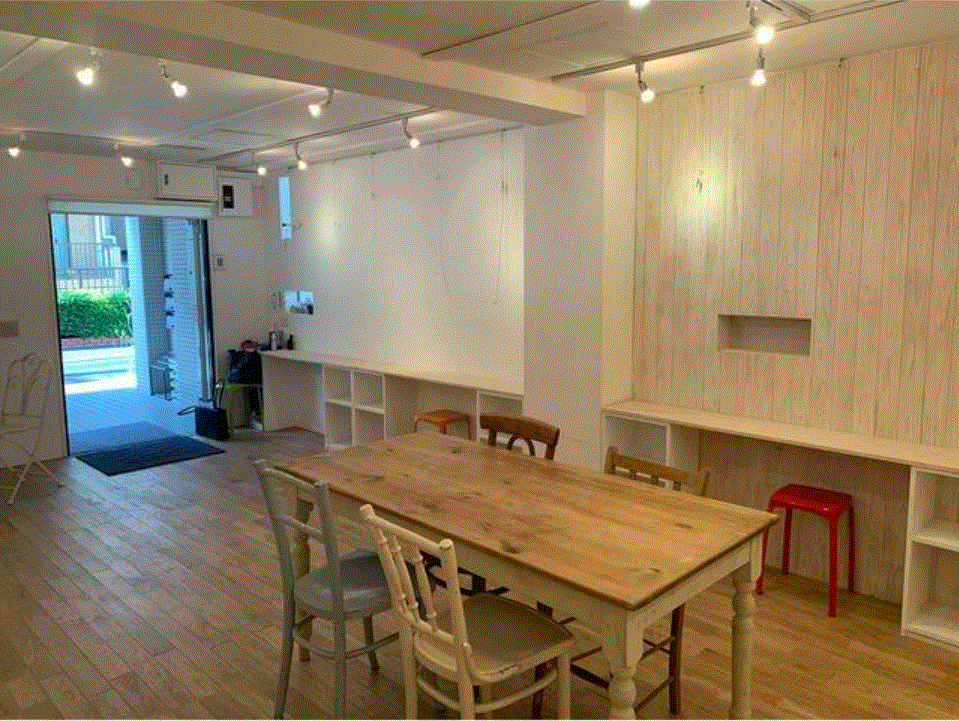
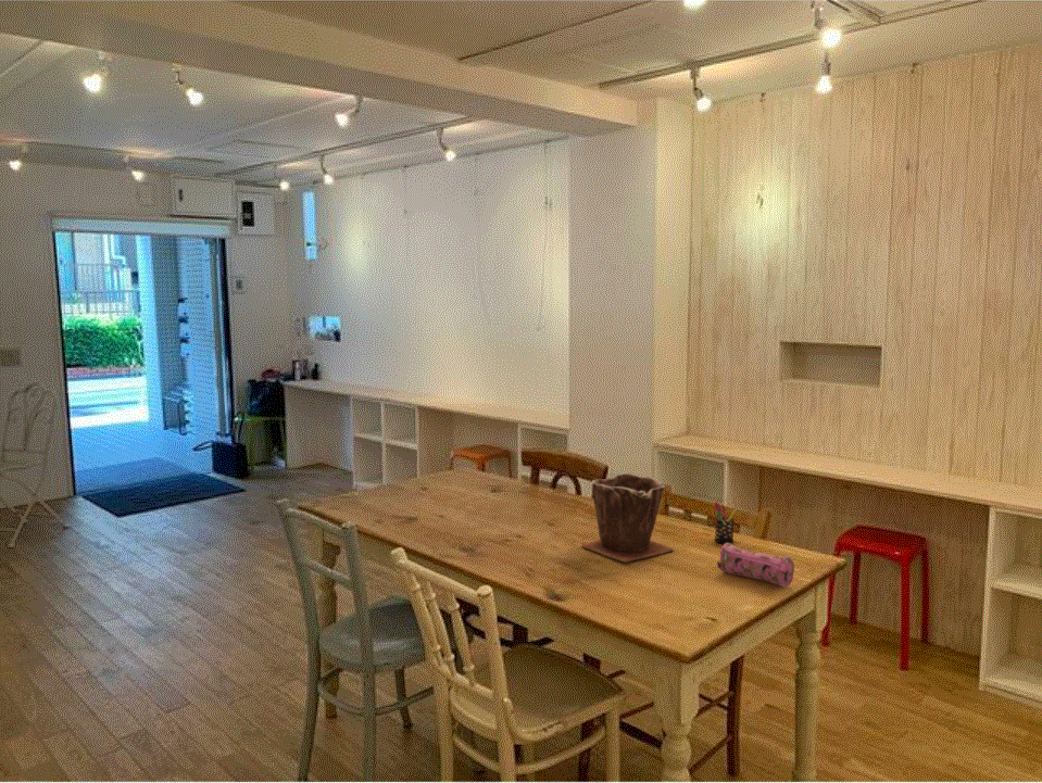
+ pencil case [716,543,795,589]
+ plant pot [580,472,675,564]
+ pen holder [714,501,738,544]
